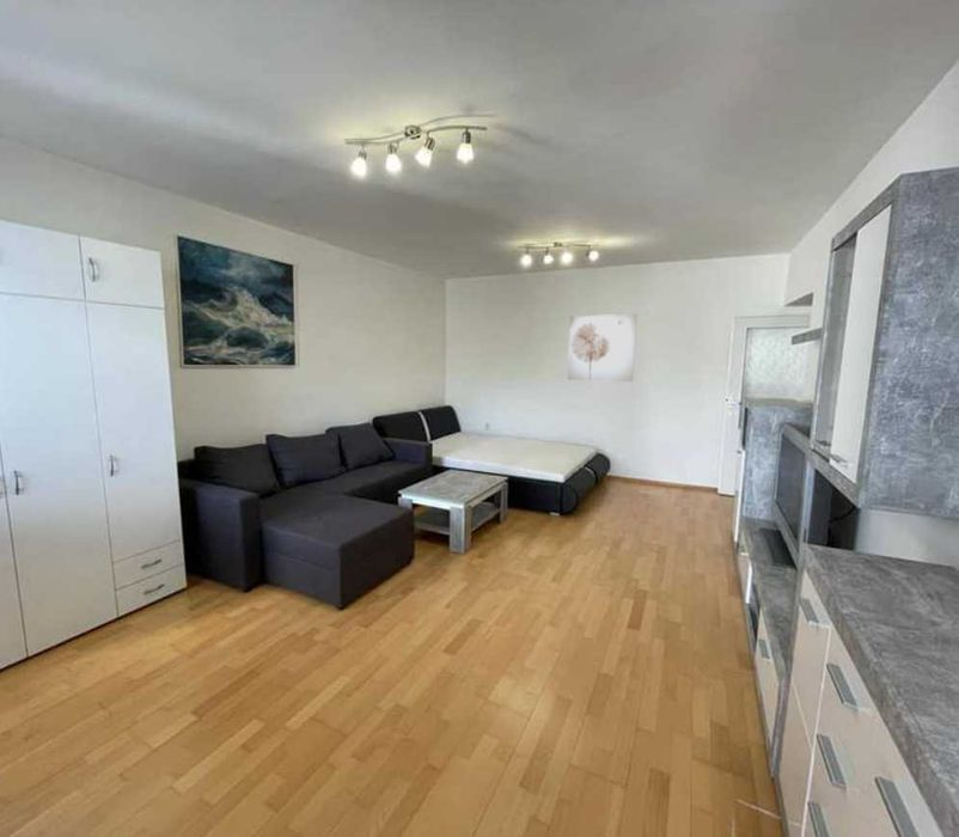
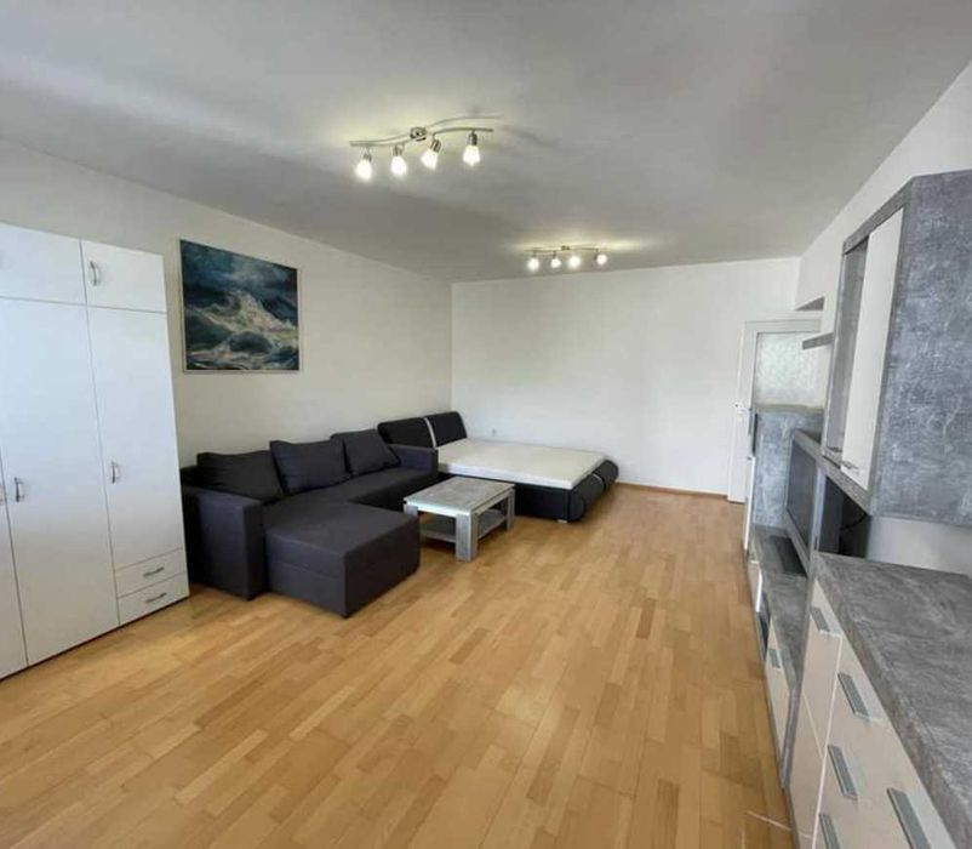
- wall art [567,313,637,383]
